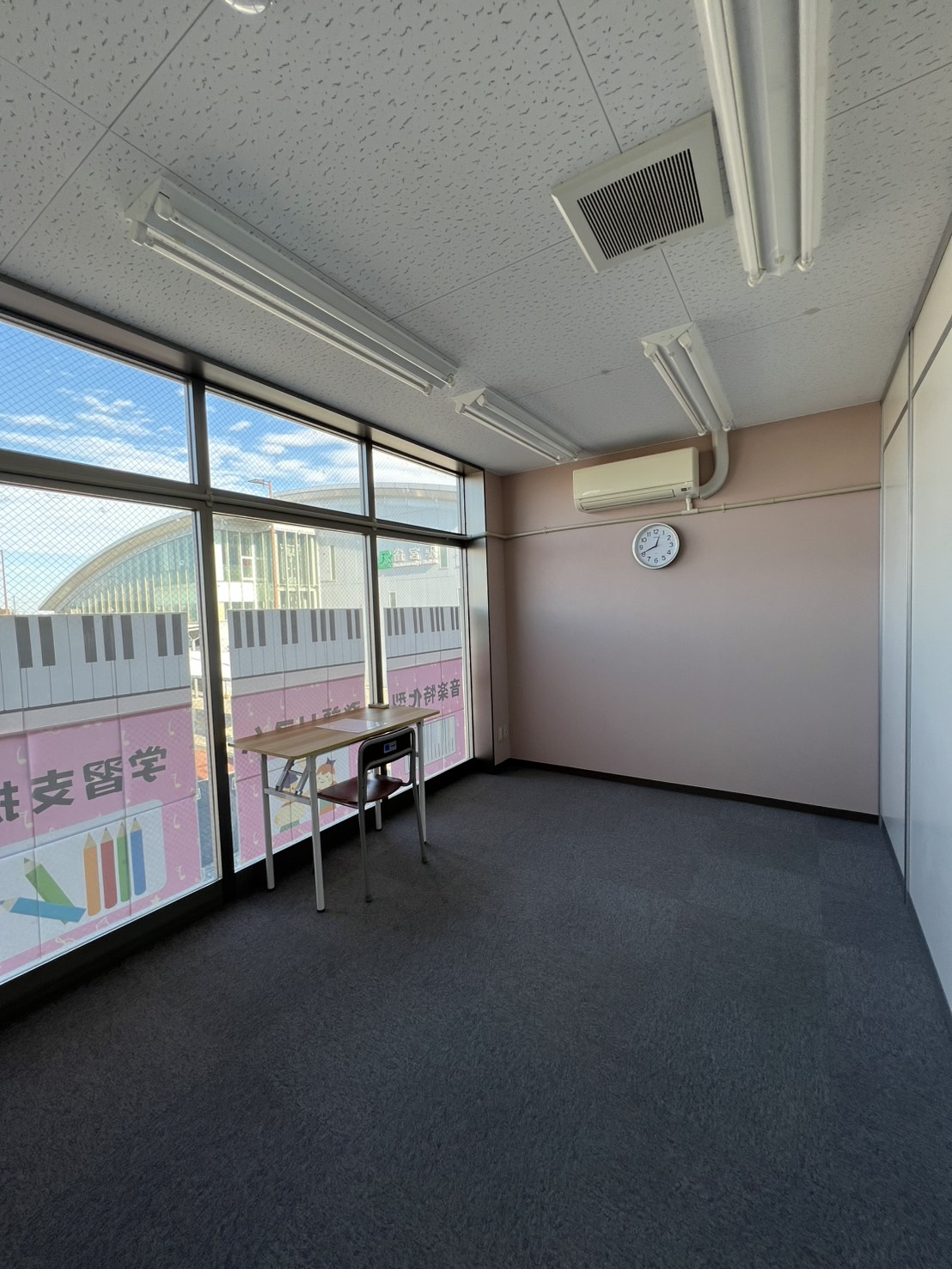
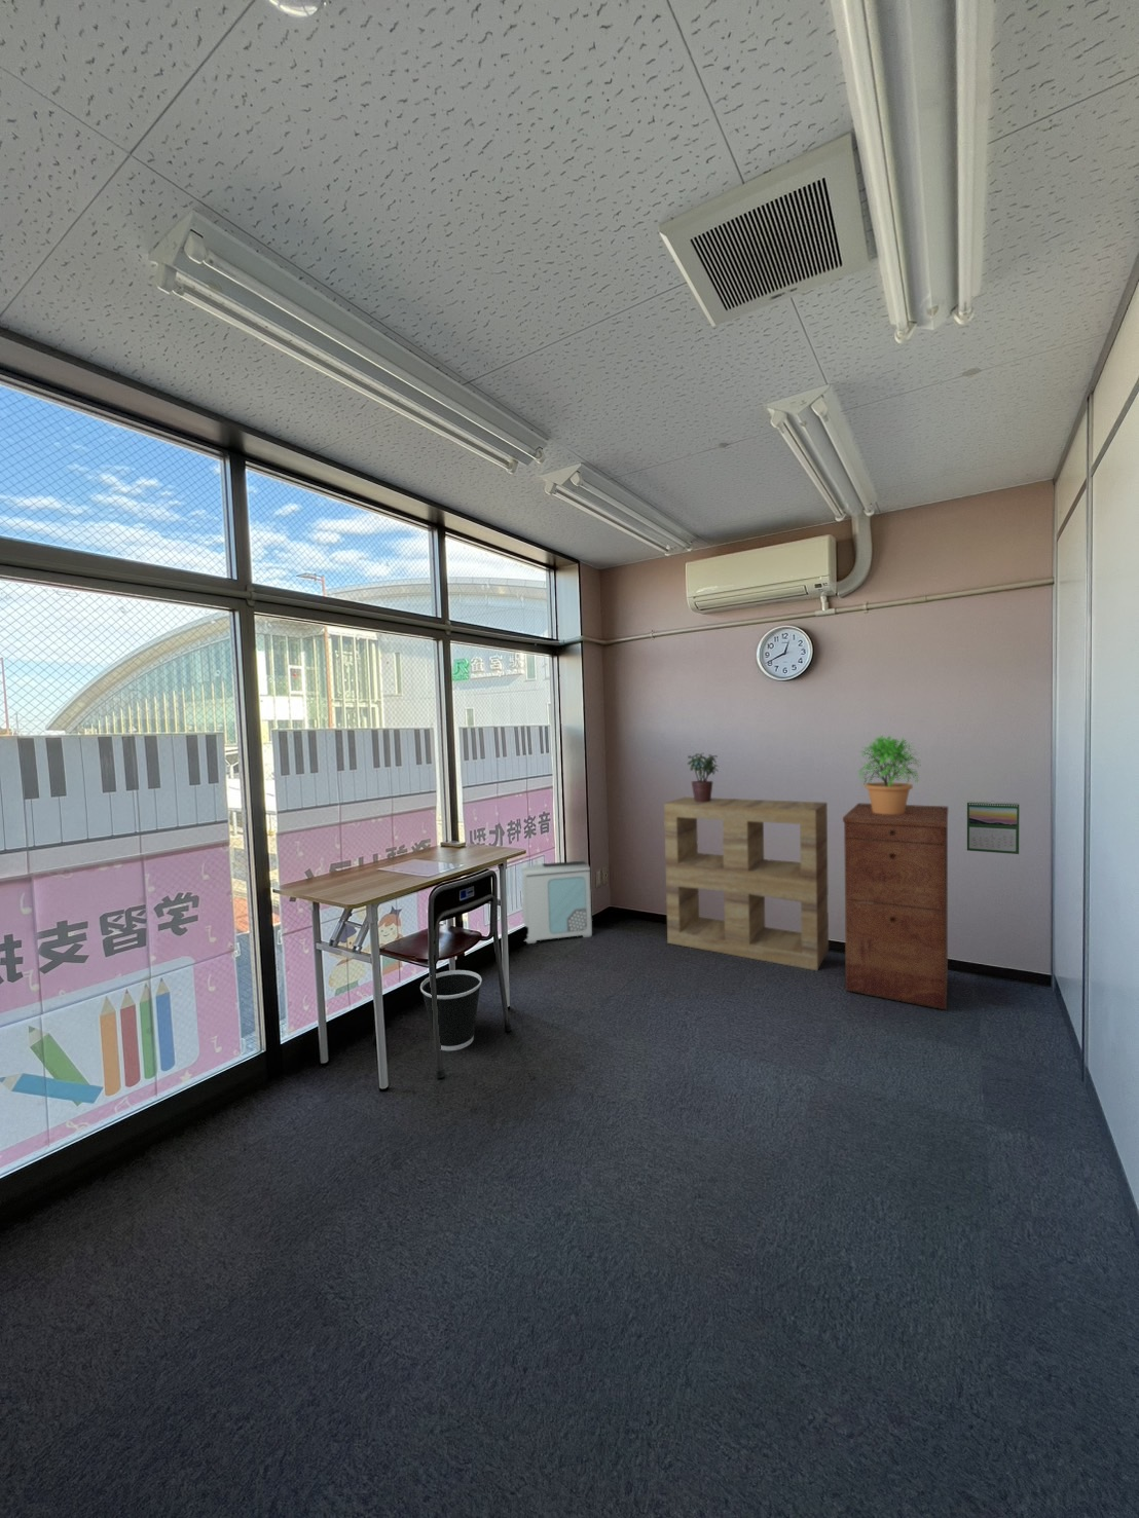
+ filing cabinet [842,801,949,1011]
+ calendar [967,800,1019,855]
+ air purifier [520,859,593,945]
+ potted plant [687,751,719,803]
+ potted plant [855,733,920,813]
+ wastebasket [420,969,483,1051]
+ shelving unit [663,797,829,971]
